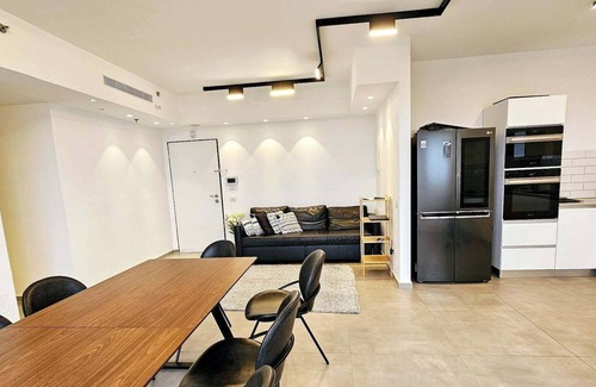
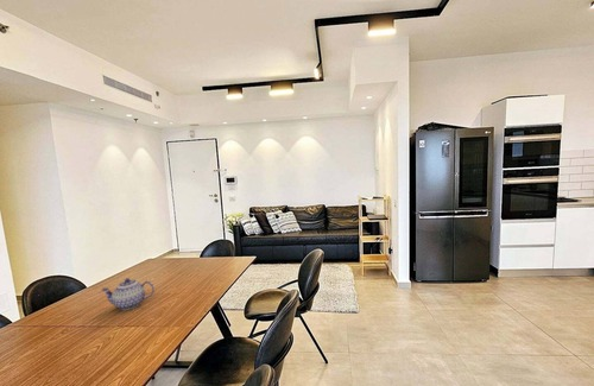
+ teapot [101,277,156,311]
